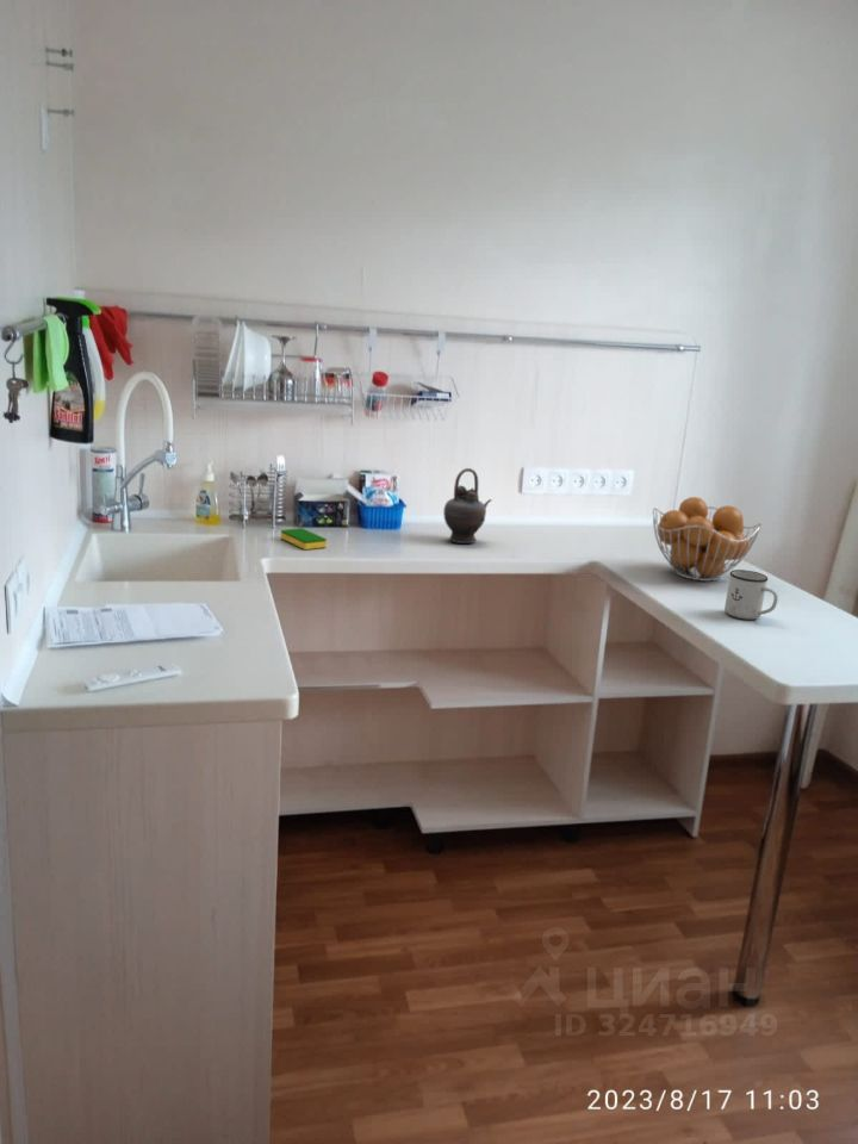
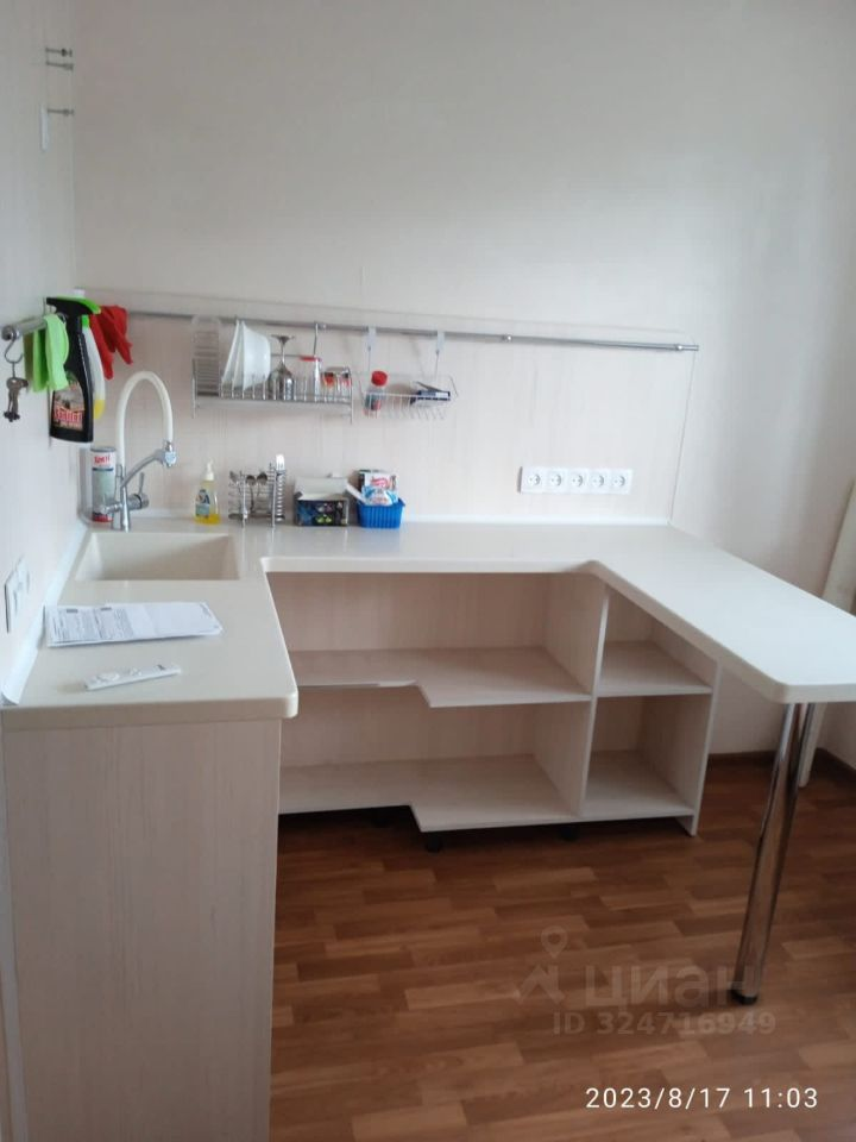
- mug [723,568,779,621]
- teapot [442,467,492,545]
- dish sponge [280,527,328,551]
- fruit basket [652,496,763,583]
